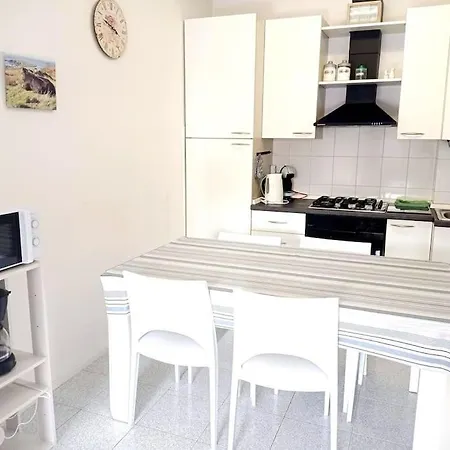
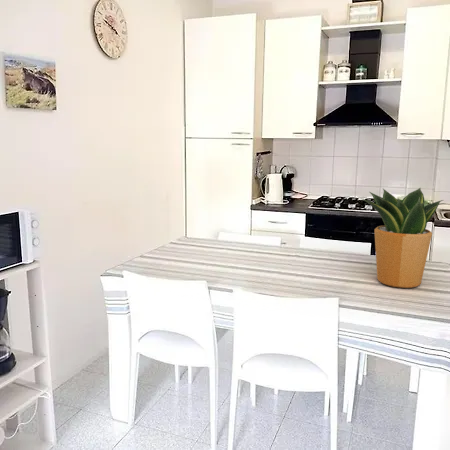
+ potted plant [361,187,446,289]
